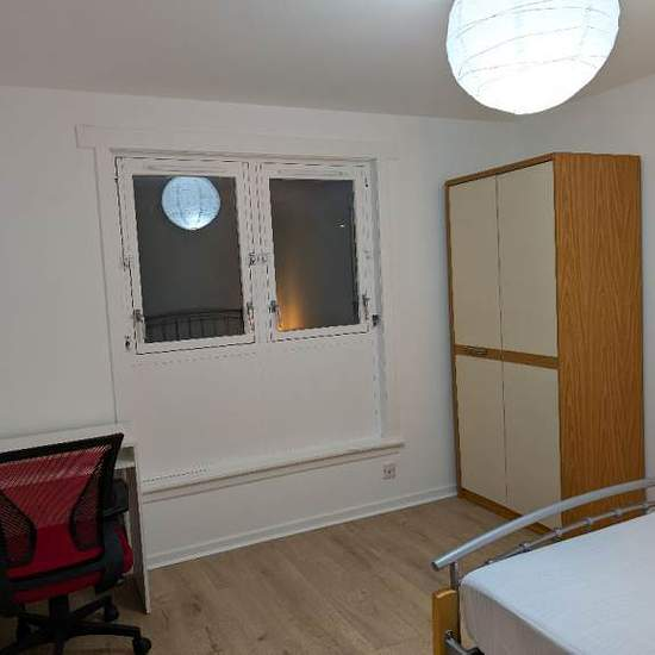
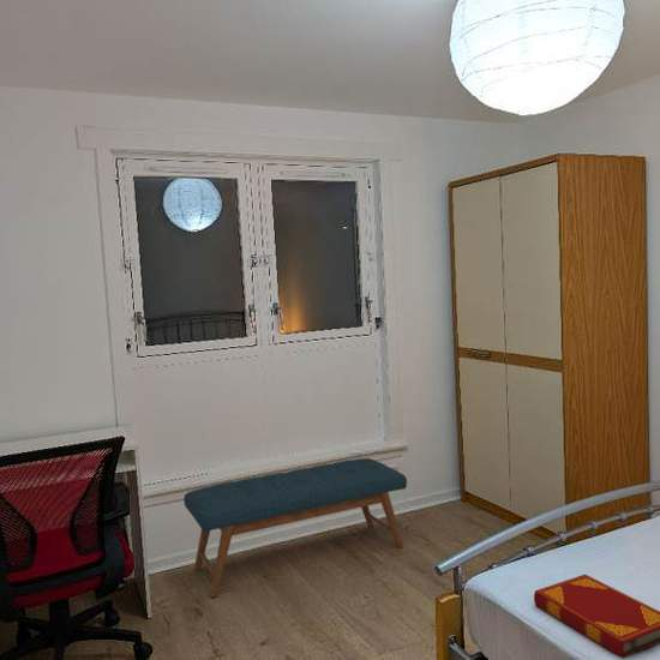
+ hardback book [533,574,660,659]
+ bench [182,457,408,599]
